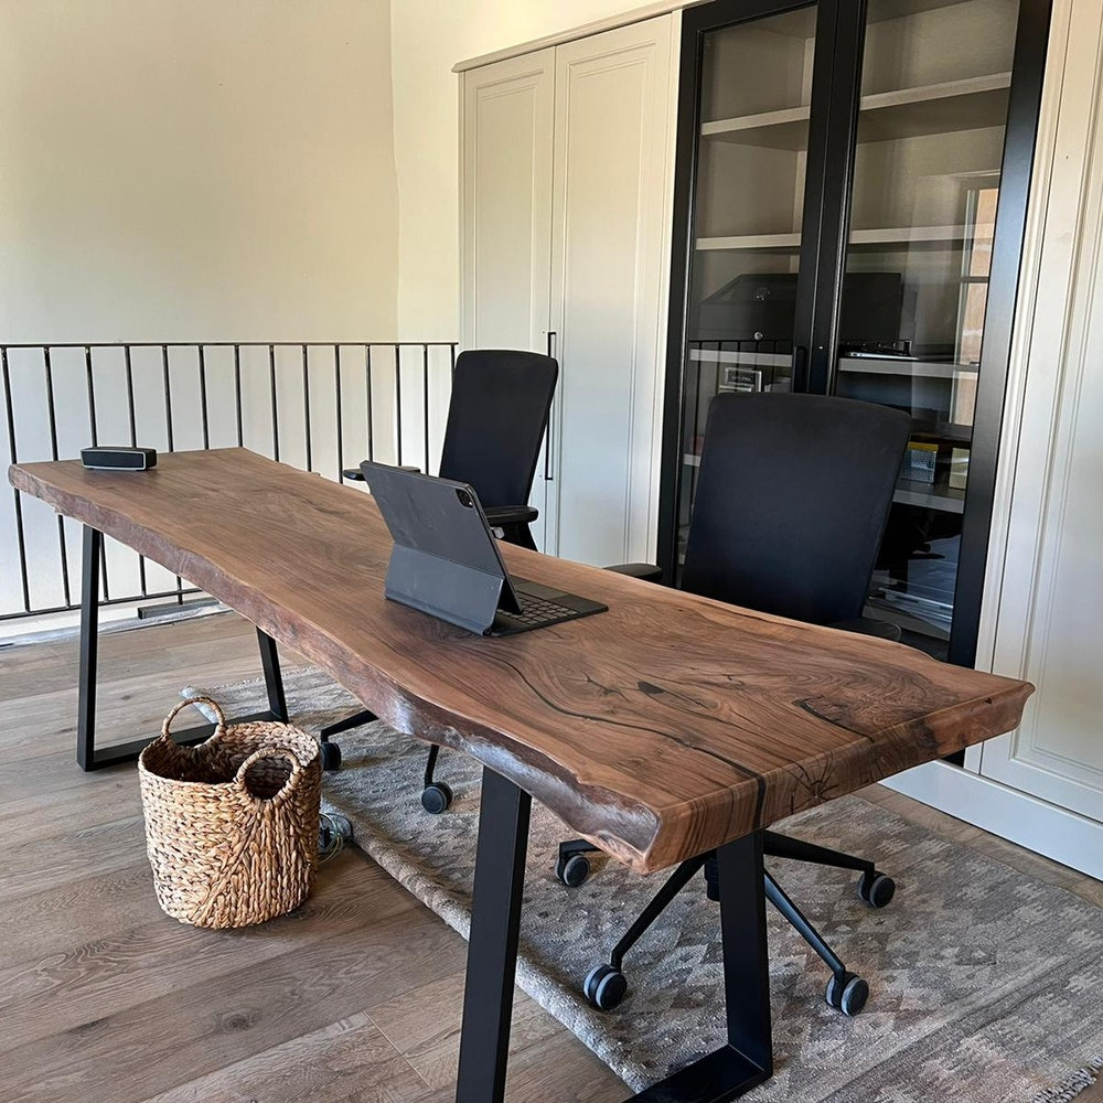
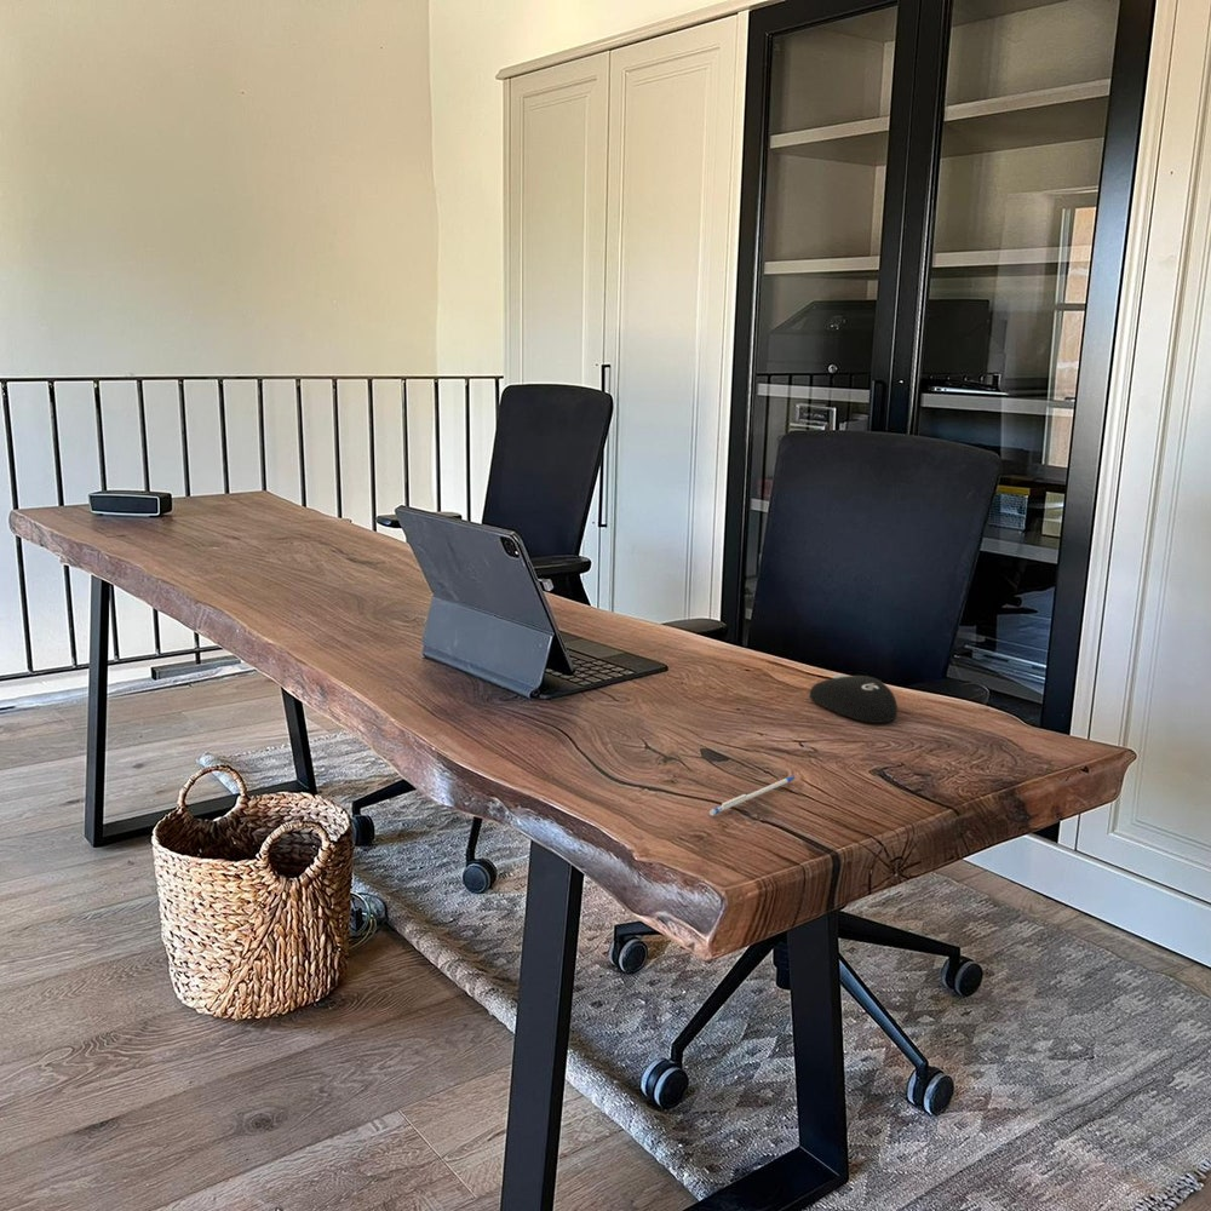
+ computer mouse [809,673,899,724]
+ pen [708,775,797,816]
